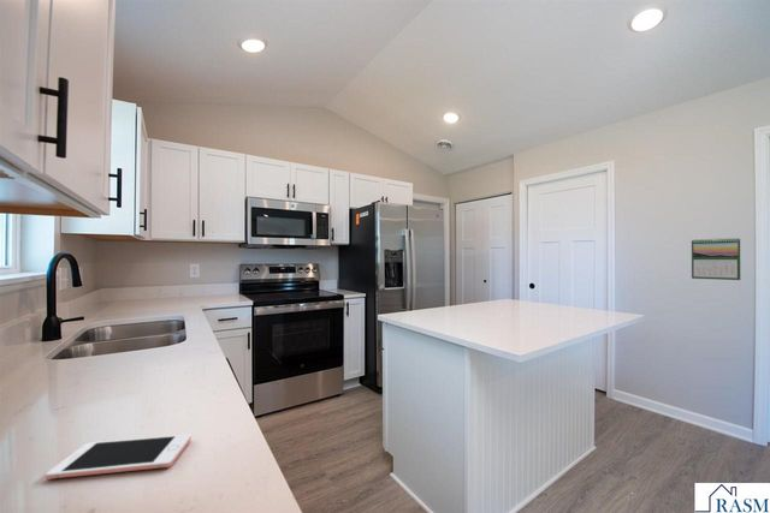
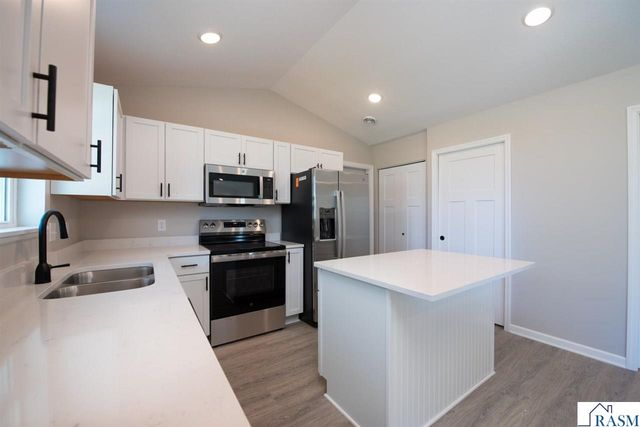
- cell phone [45,434,192,481]
- calendar [691,237,741,281]
